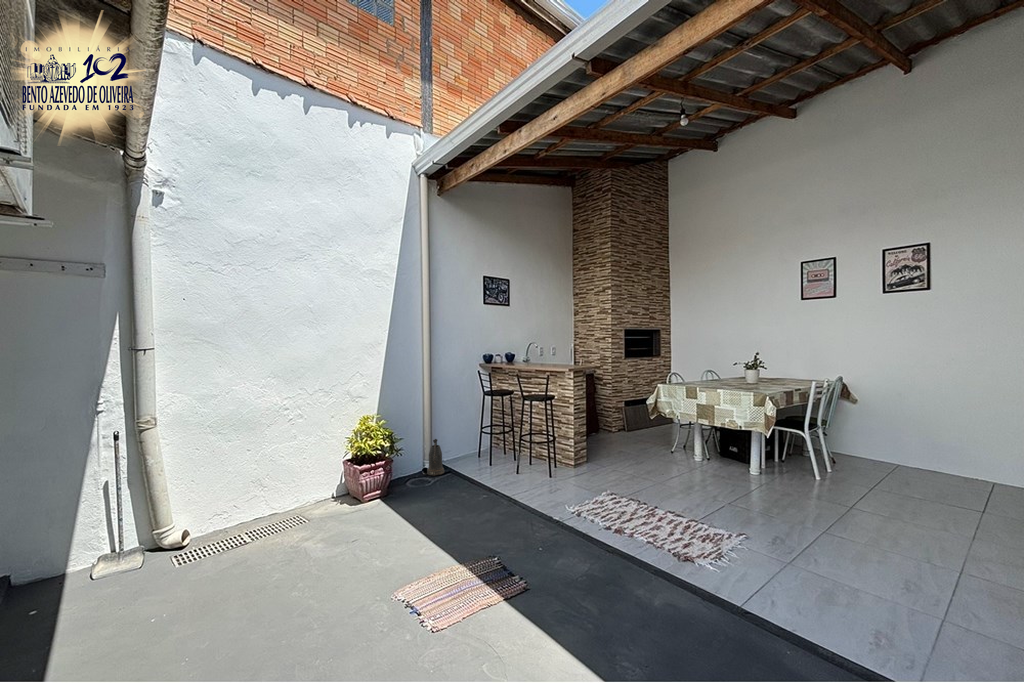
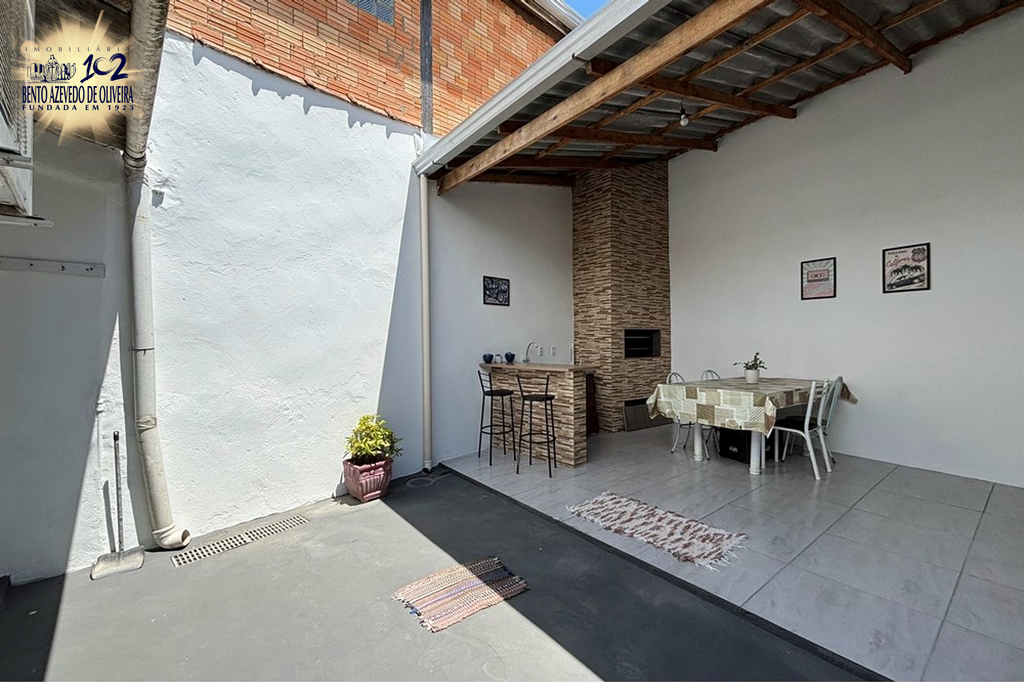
- watering can [426,438,445,477]
